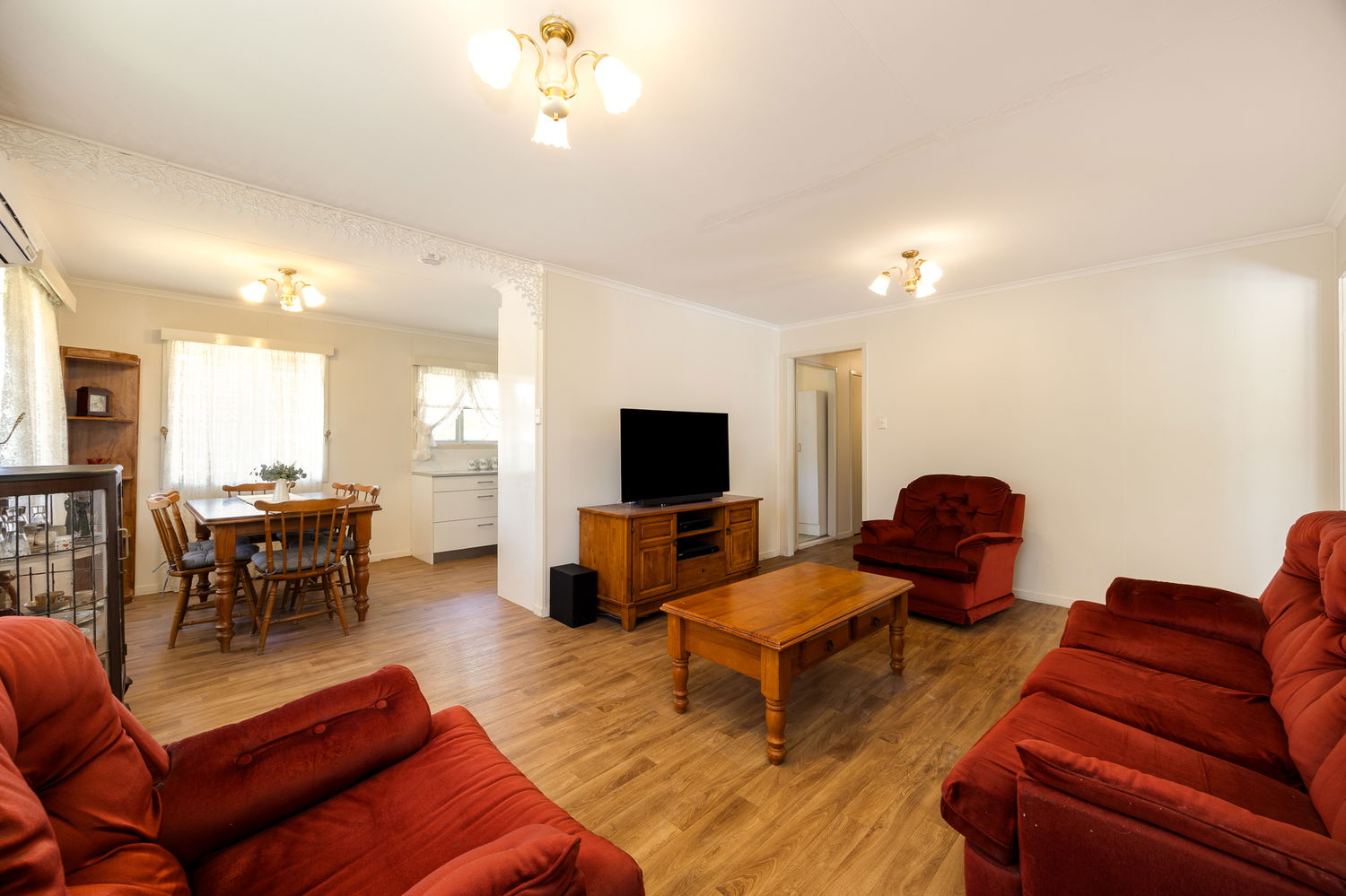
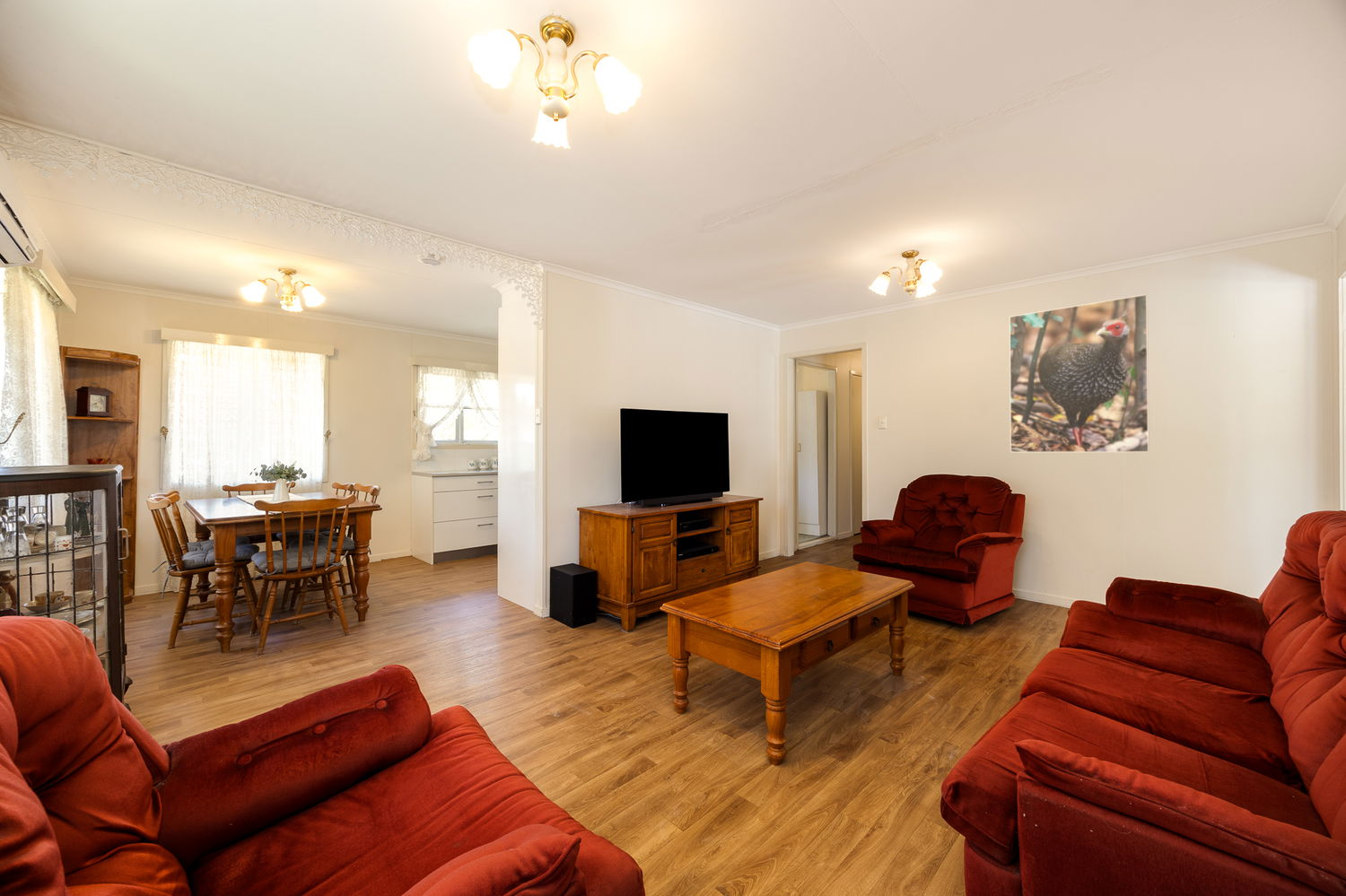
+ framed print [1009,293,1150,453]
